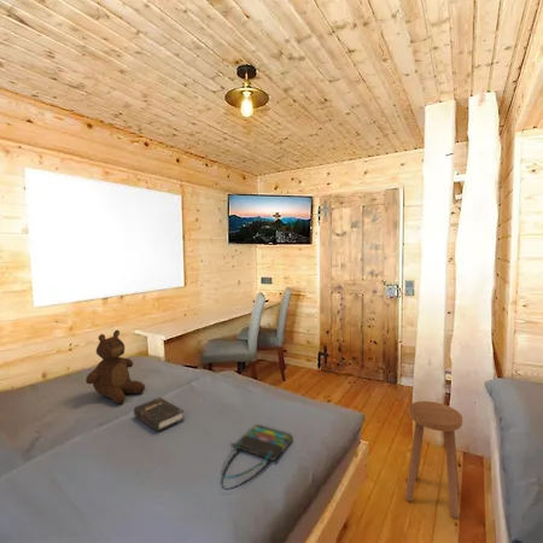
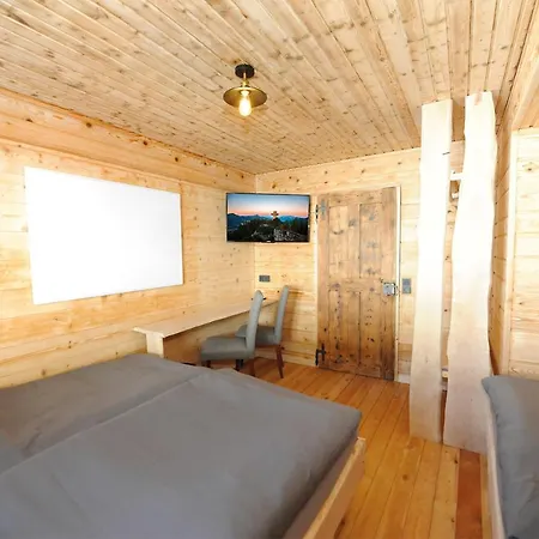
- tote bag [221,424,293,490]
- teddy bear [84,329,146,404]
- stool [404,401,463,519]
- hardback book [133,396,185,433]
